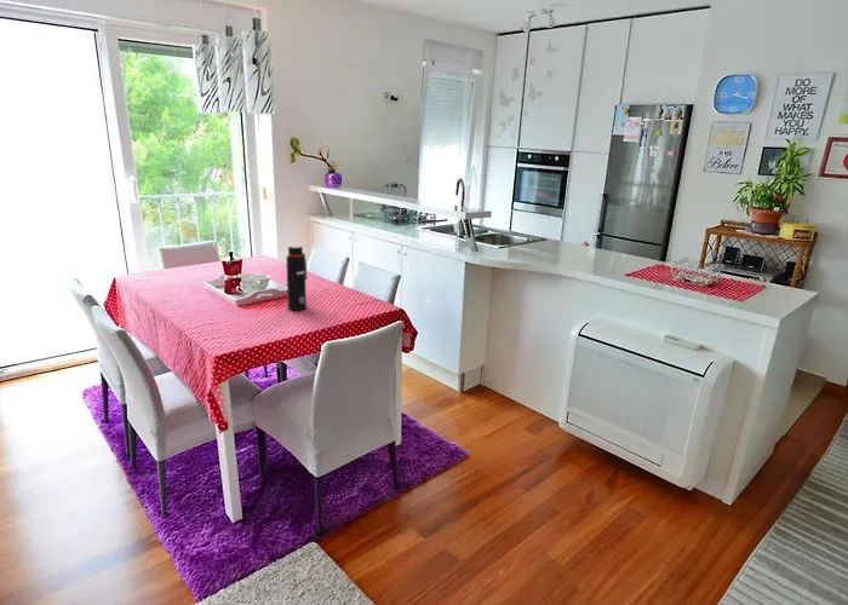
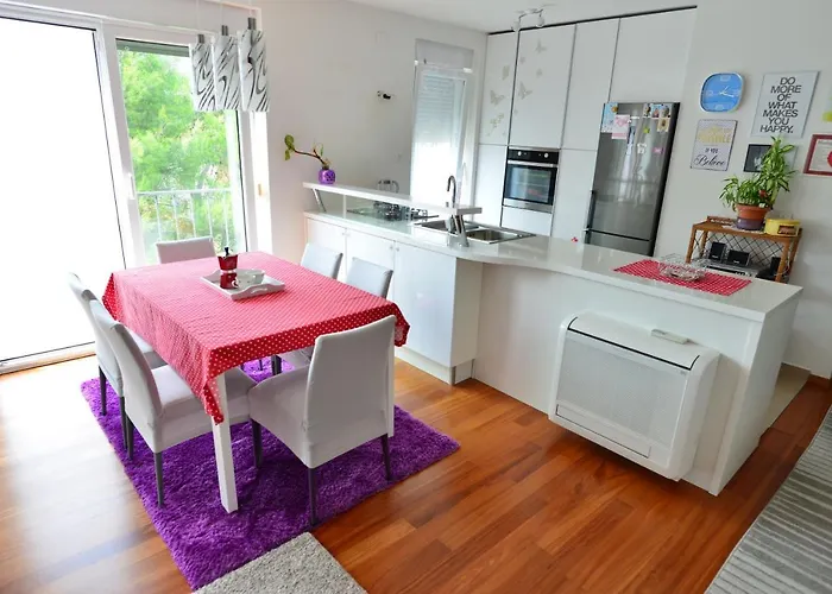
- water bottle [285,244,308,311]
